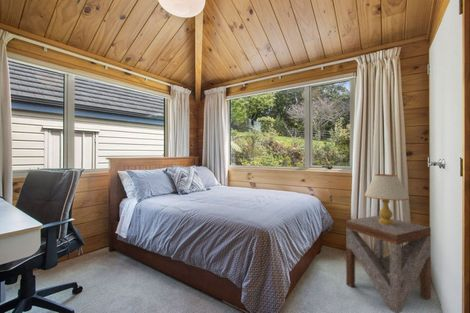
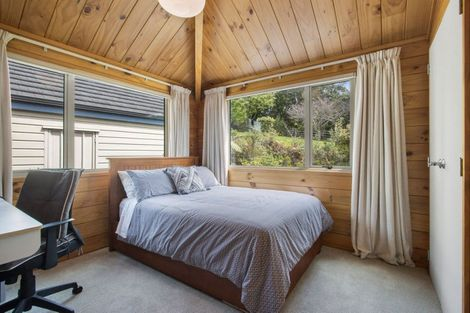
- table lamp [363,173,410,225]
- side table [345,215,432,313]
